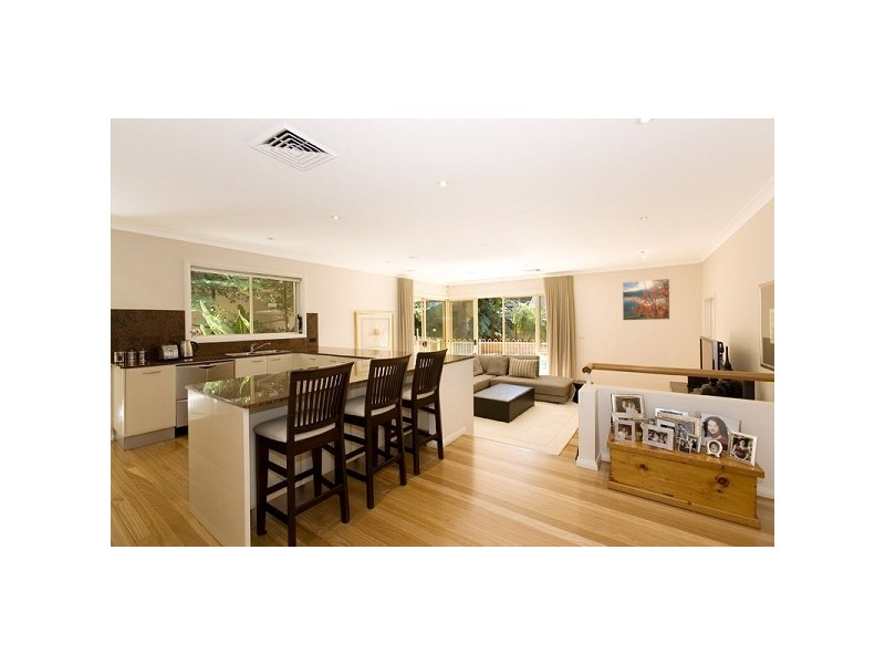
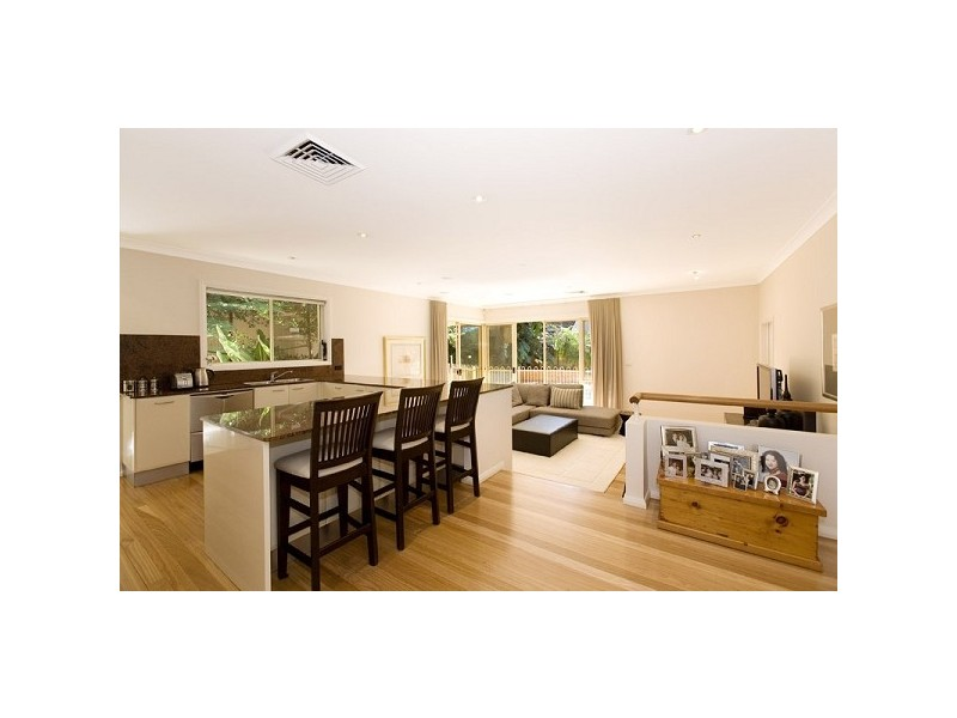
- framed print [622,278,670,321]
